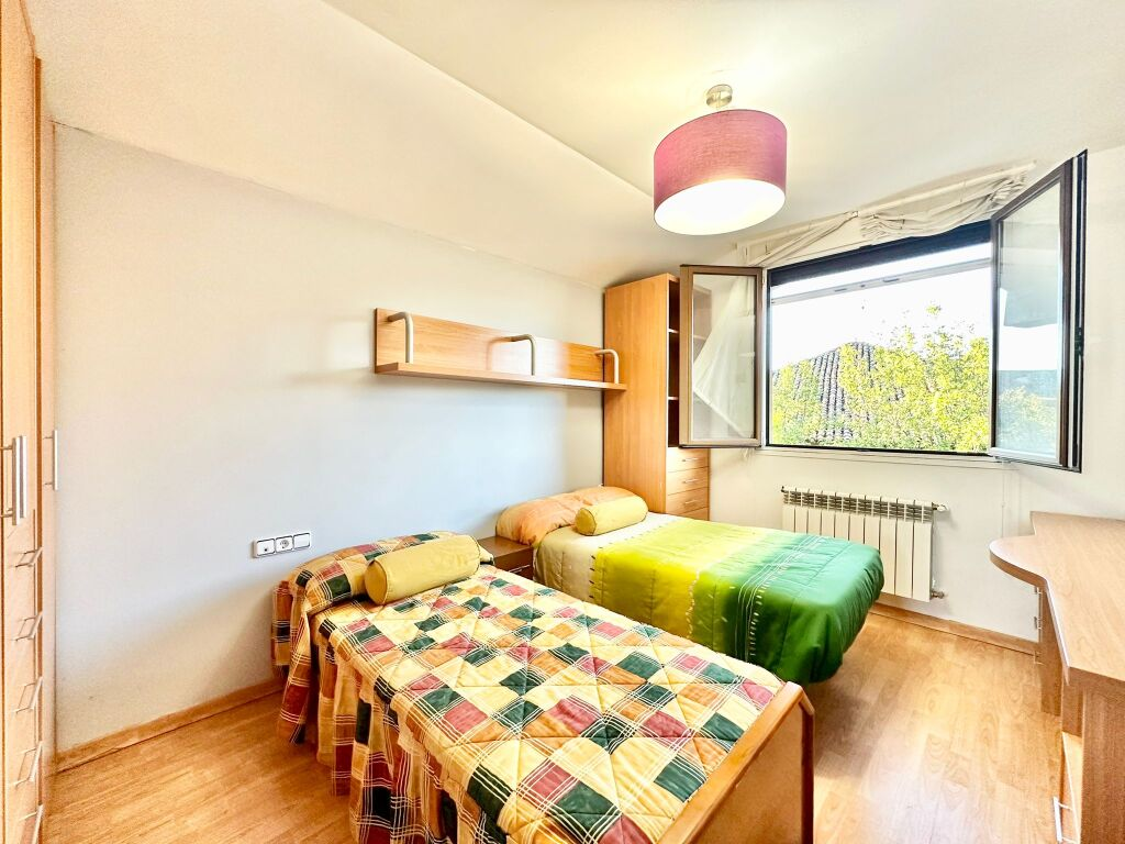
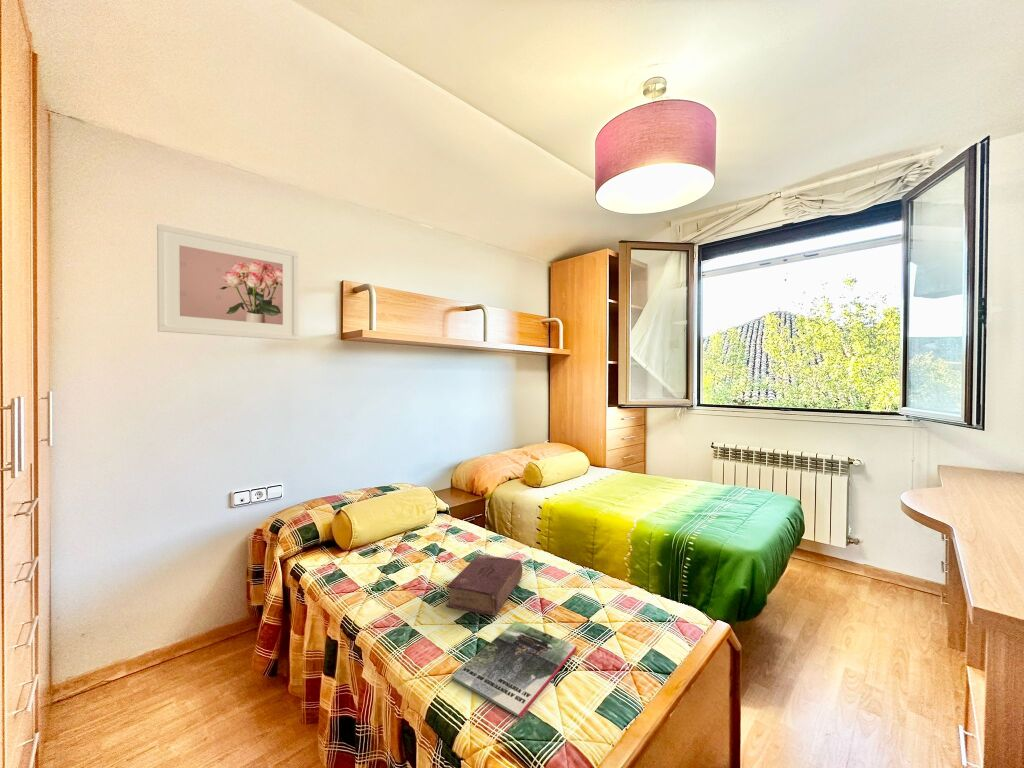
+ magazine [451,620,578,718]
+ book [445,554,523,617]
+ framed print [156,223,300,341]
